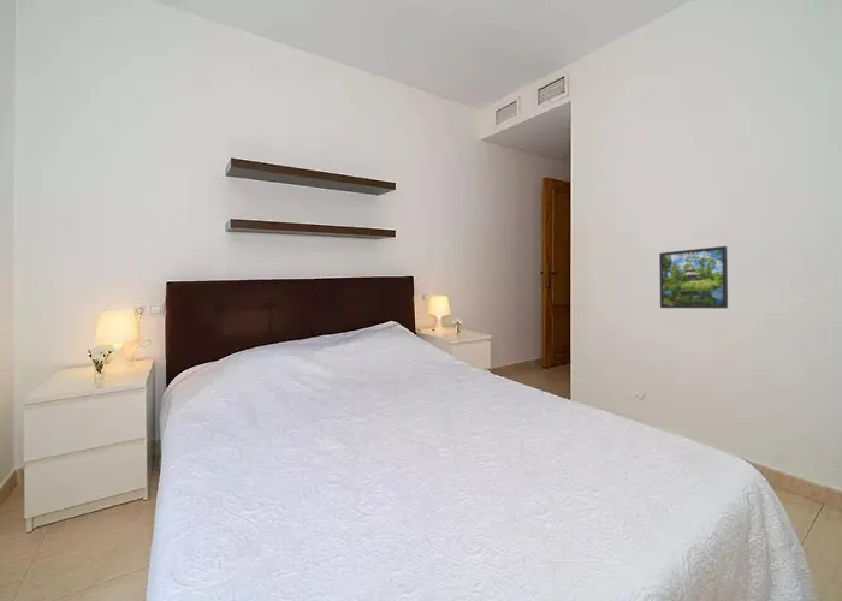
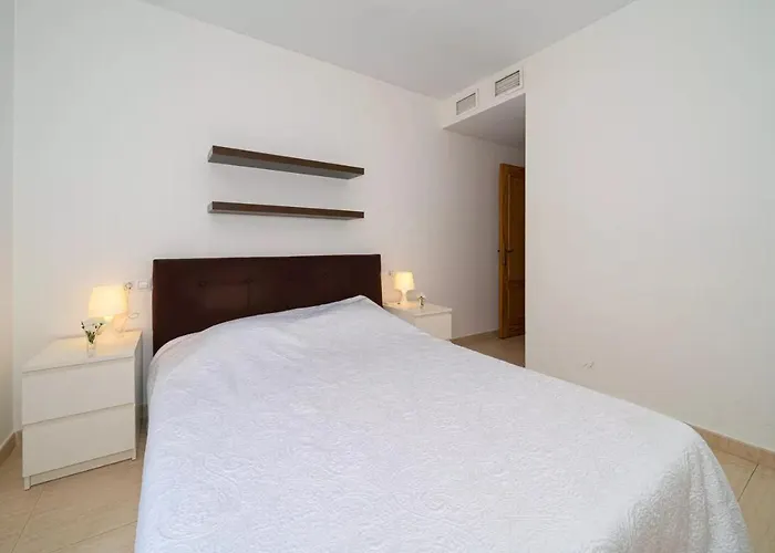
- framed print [658,245,729,309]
